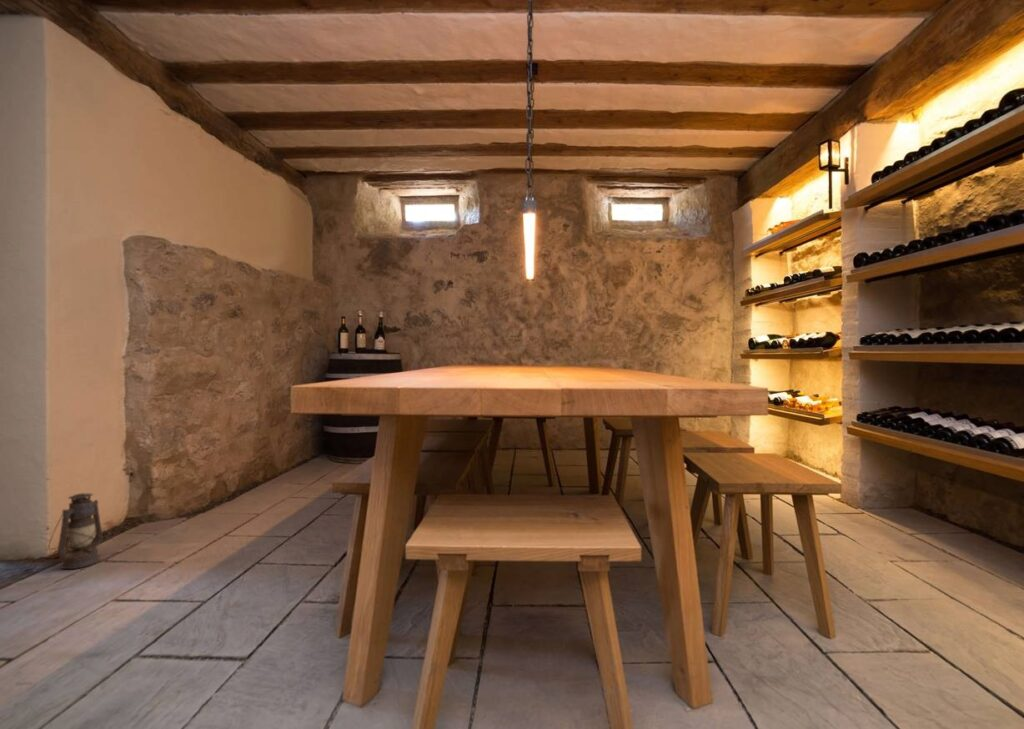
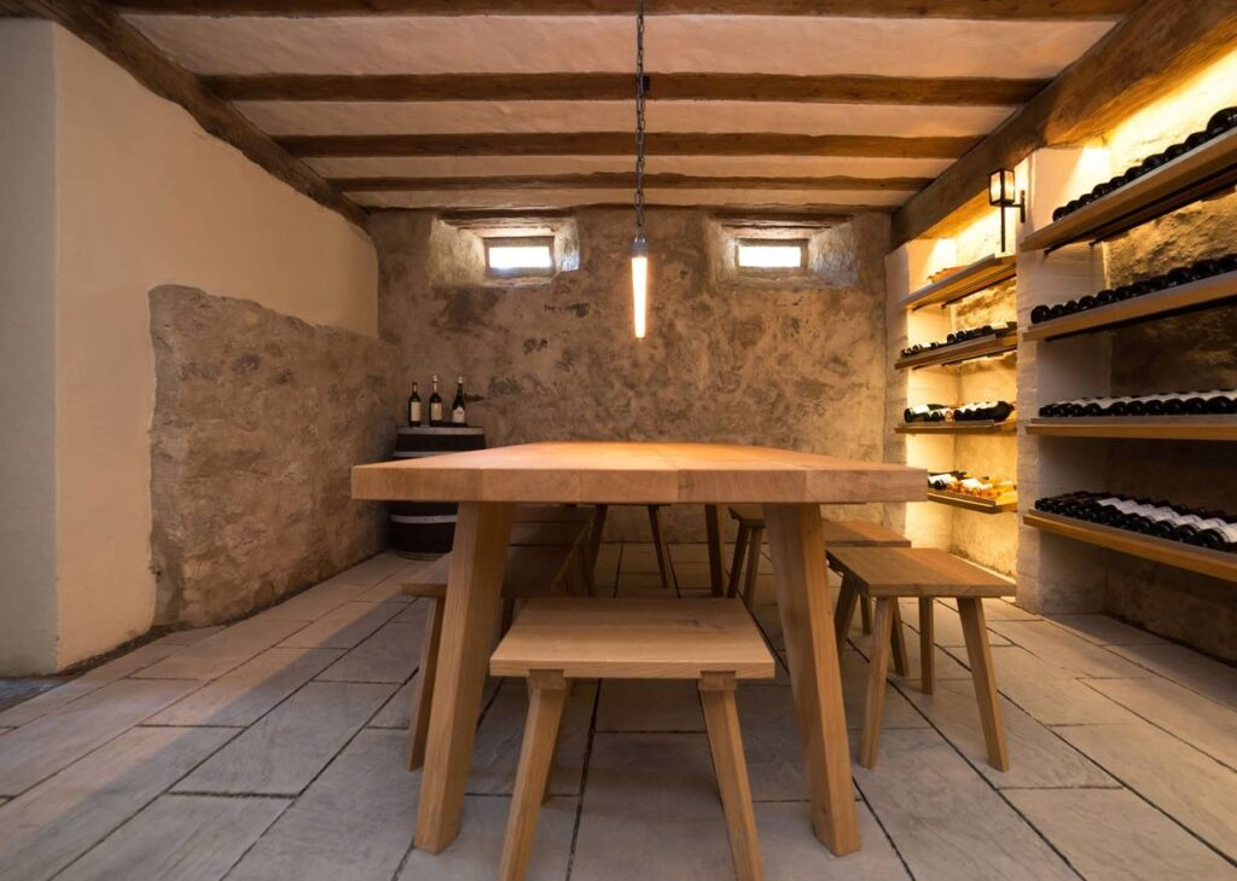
- lantern [47,492,104,570]
